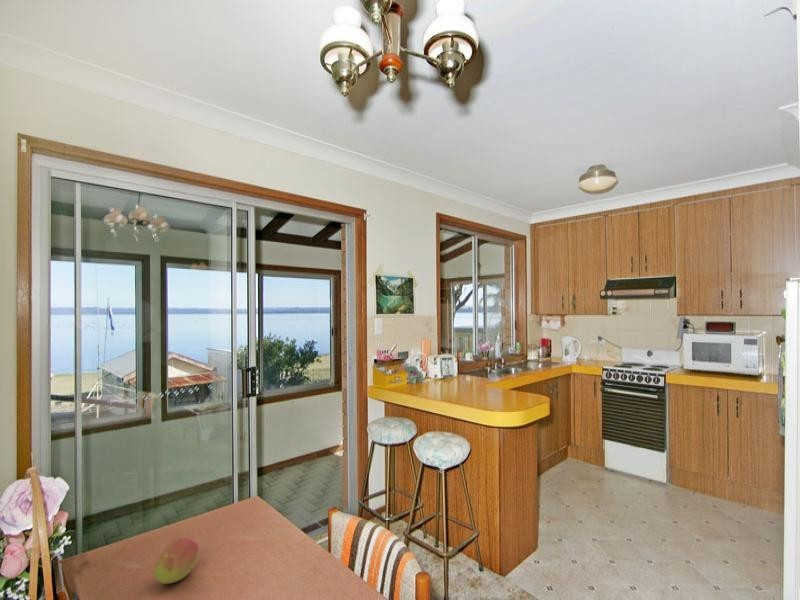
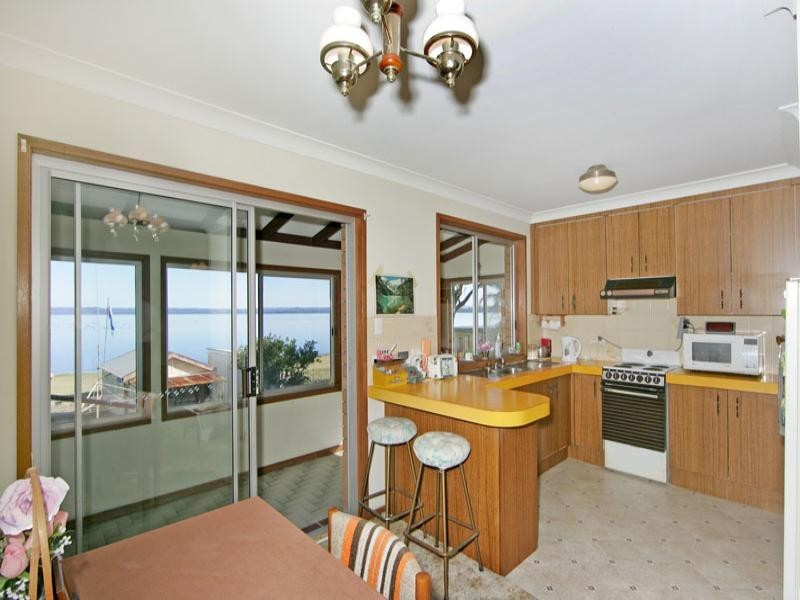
- fruit [153,536,200,585]
